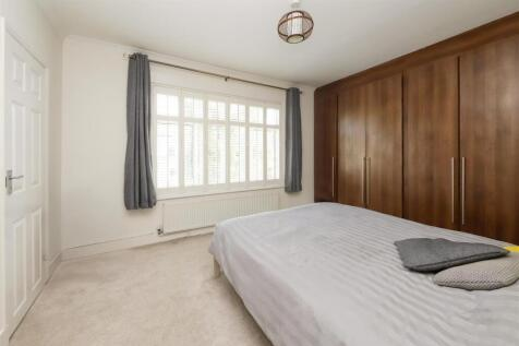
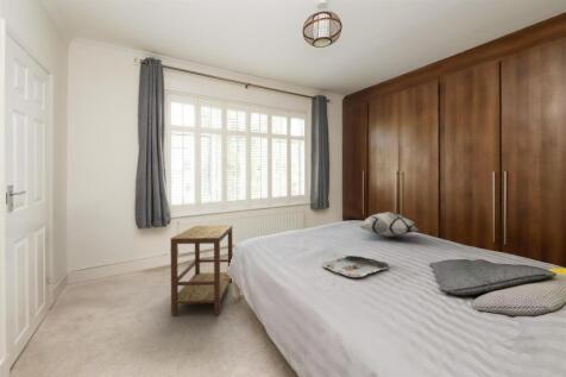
+ side table [169,225,233,316]
+ decorative pillow [358,211,420,238]
+ serving tray [321,255,390,278]
